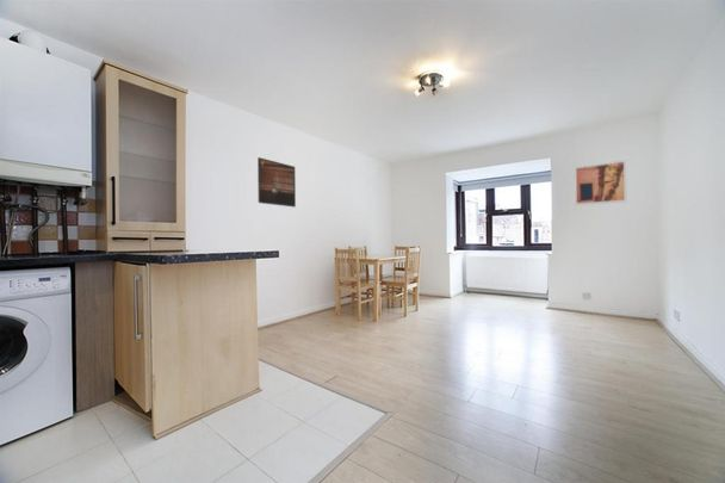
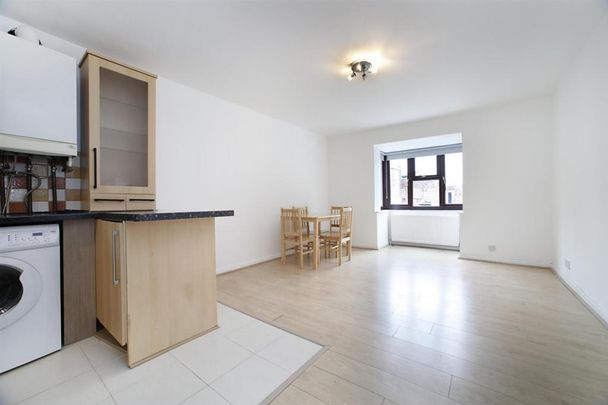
- wall art [574,159,627,206]
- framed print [256,156,297,209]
